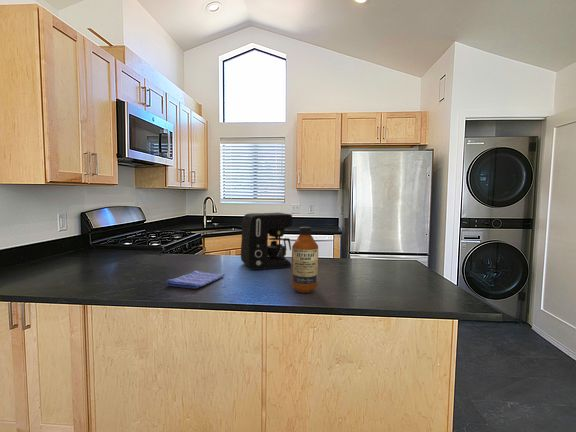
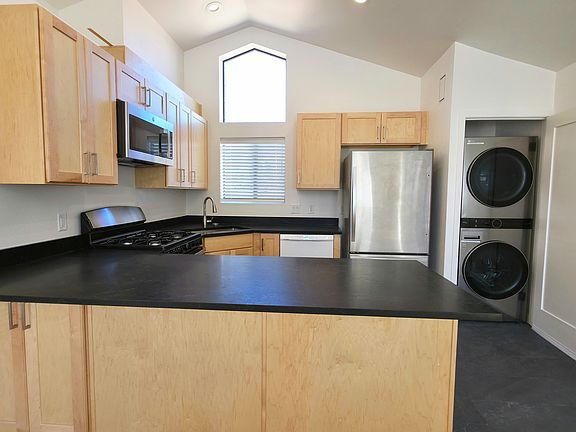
- coffee maker [240,212,293,271]
- bottle [291,226,319,294]
- dish towel [165,269,226,290]
